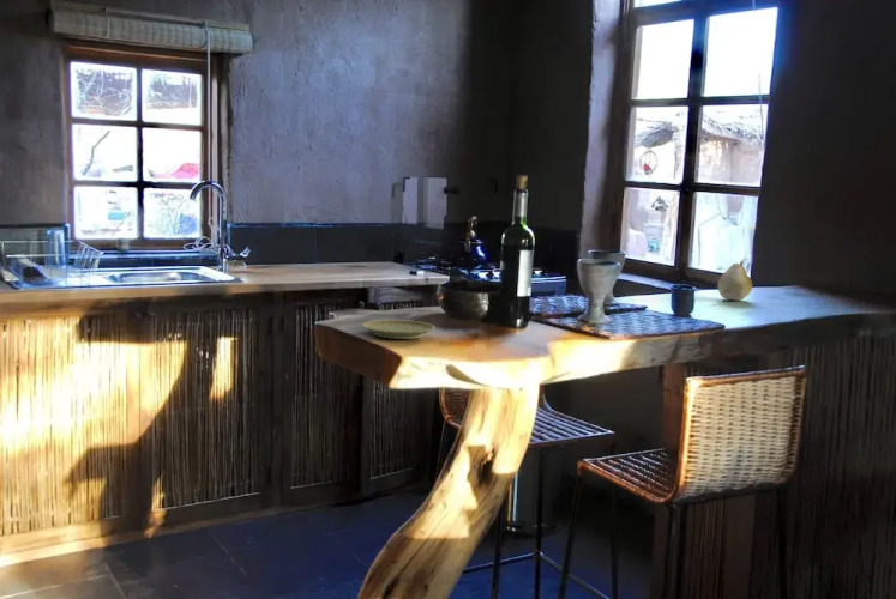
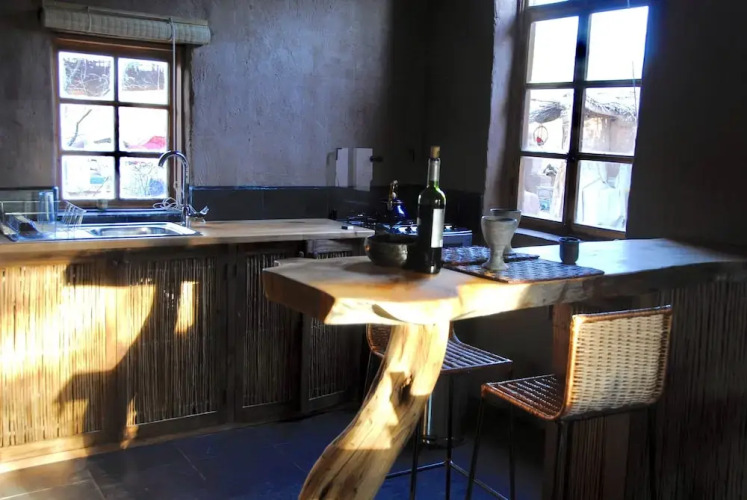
- plate [362,319,437,340]
- fruit [717,260,753,302]
